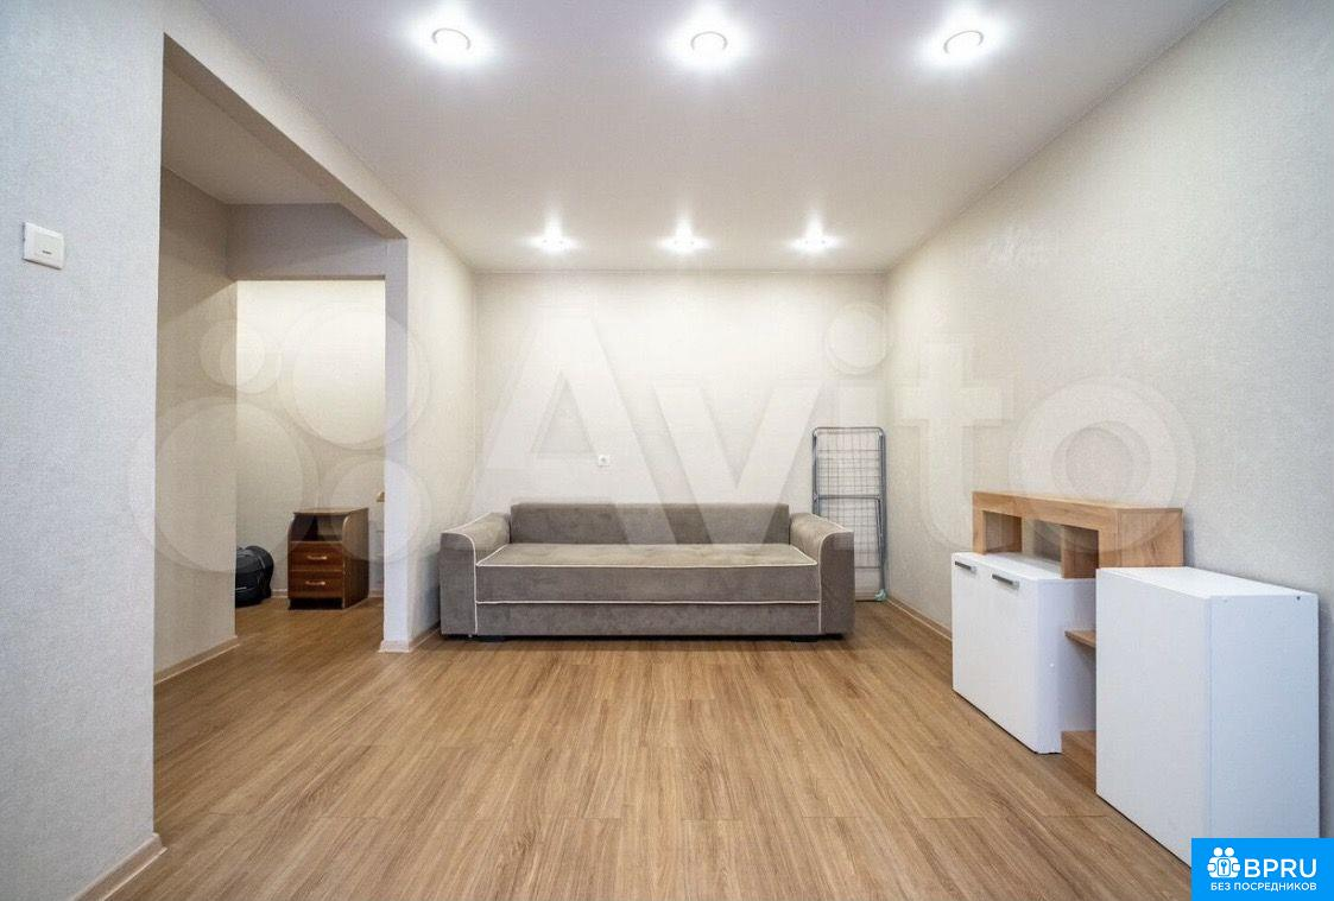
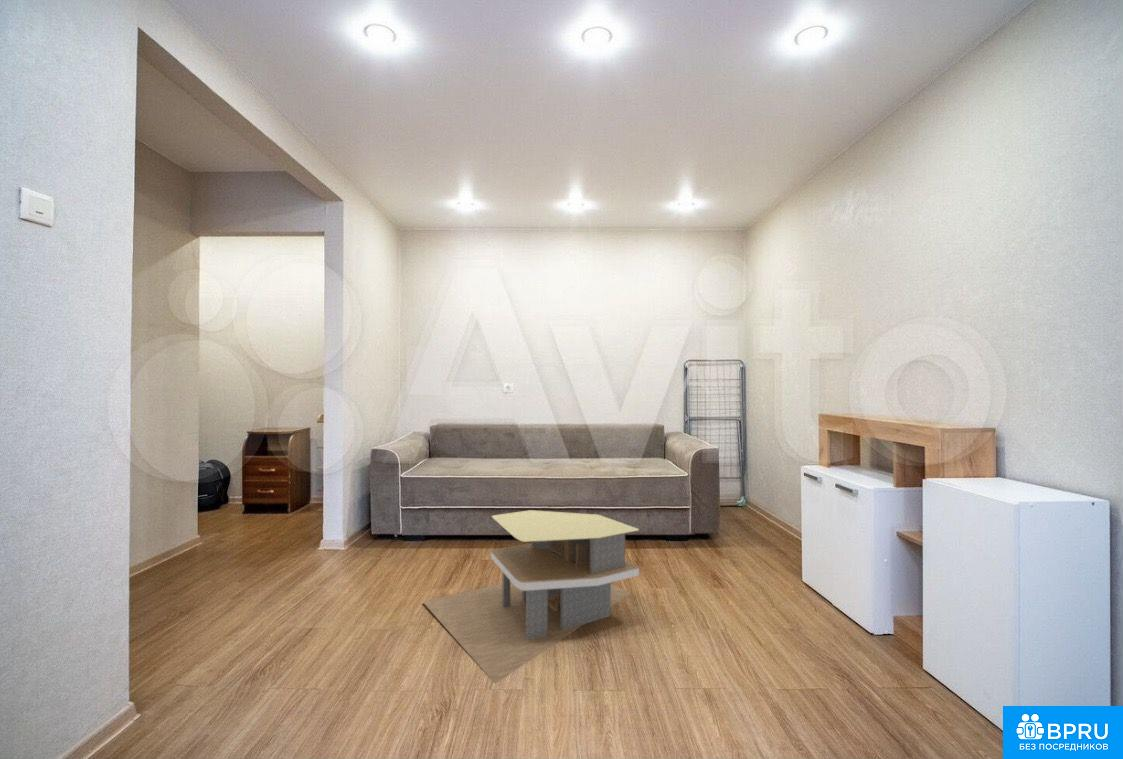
+ coffee table [421,509,640,685]
